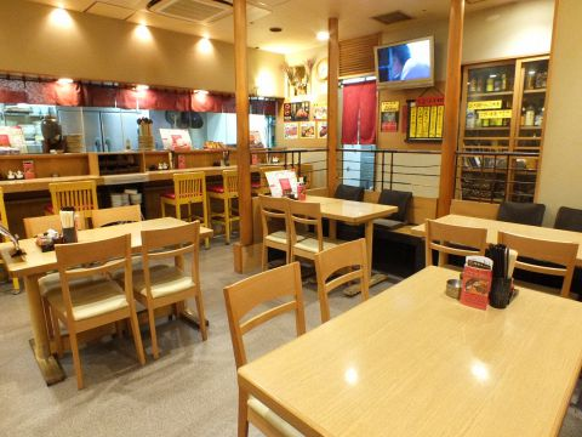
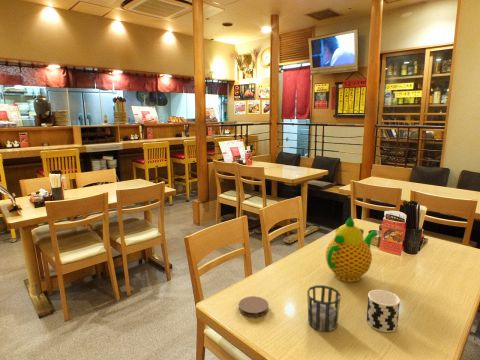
+ teapot [325,215,379,283]
+ coaster [238,295,269,318]
+ cup [306,284,342,332]
+ cup [366,289,401,333]
